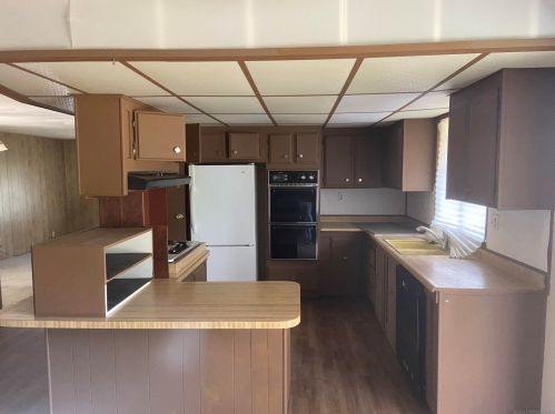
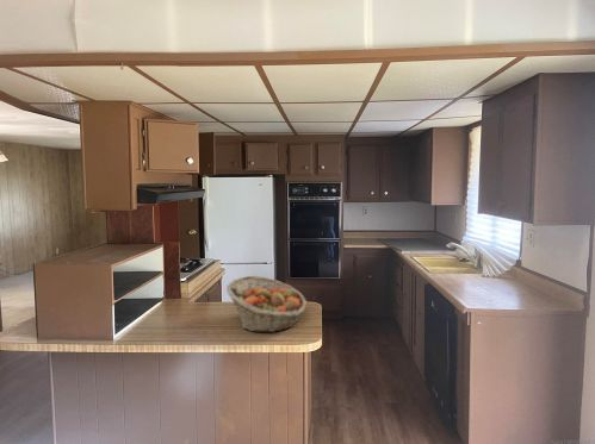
+ fruit basket [225,275,308,333]
